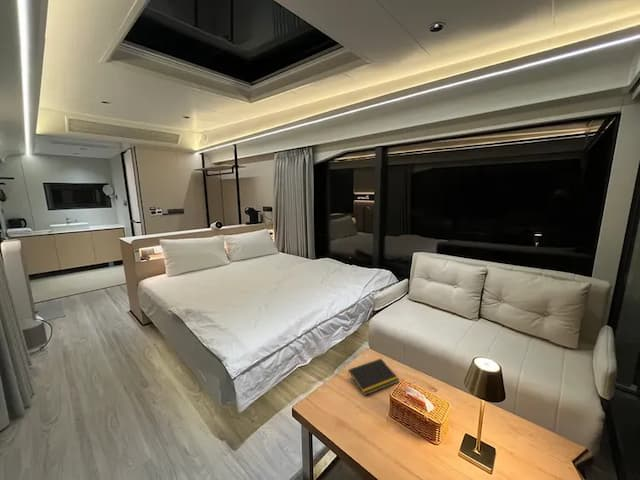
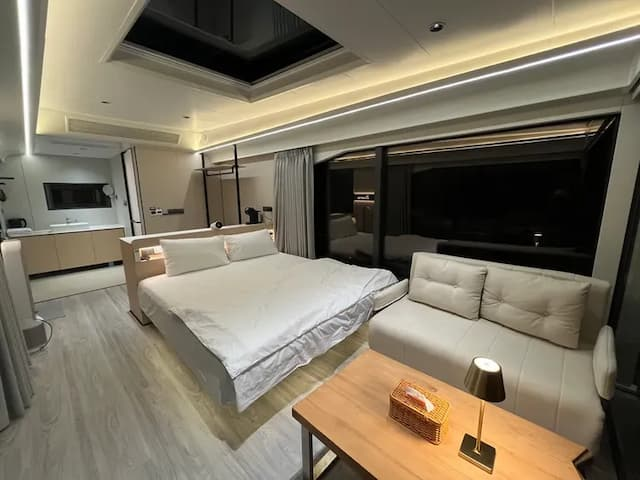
- notepad [347,358,400,396]
